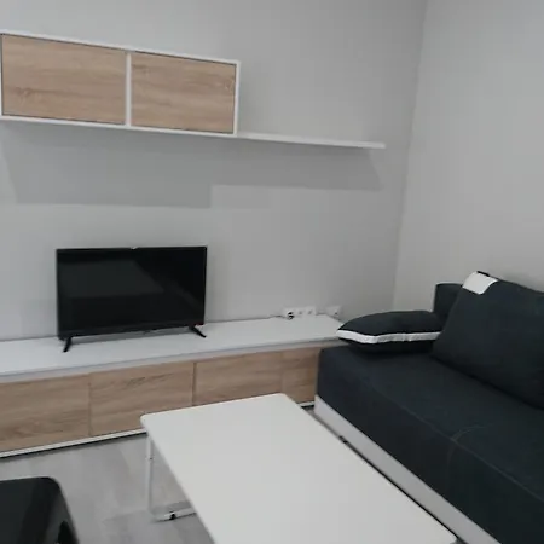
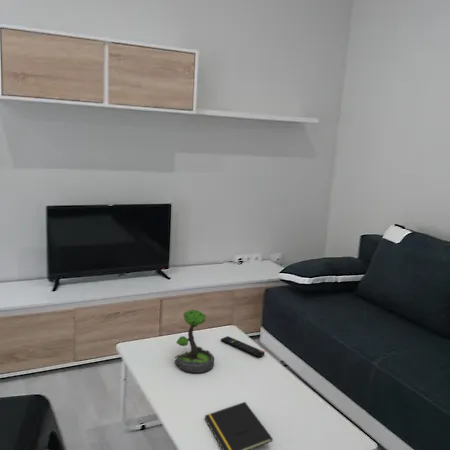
+ plant [174,309,215,374]
+ notepad [204,401,274,450]
+ remote control [220,335,266,358]
